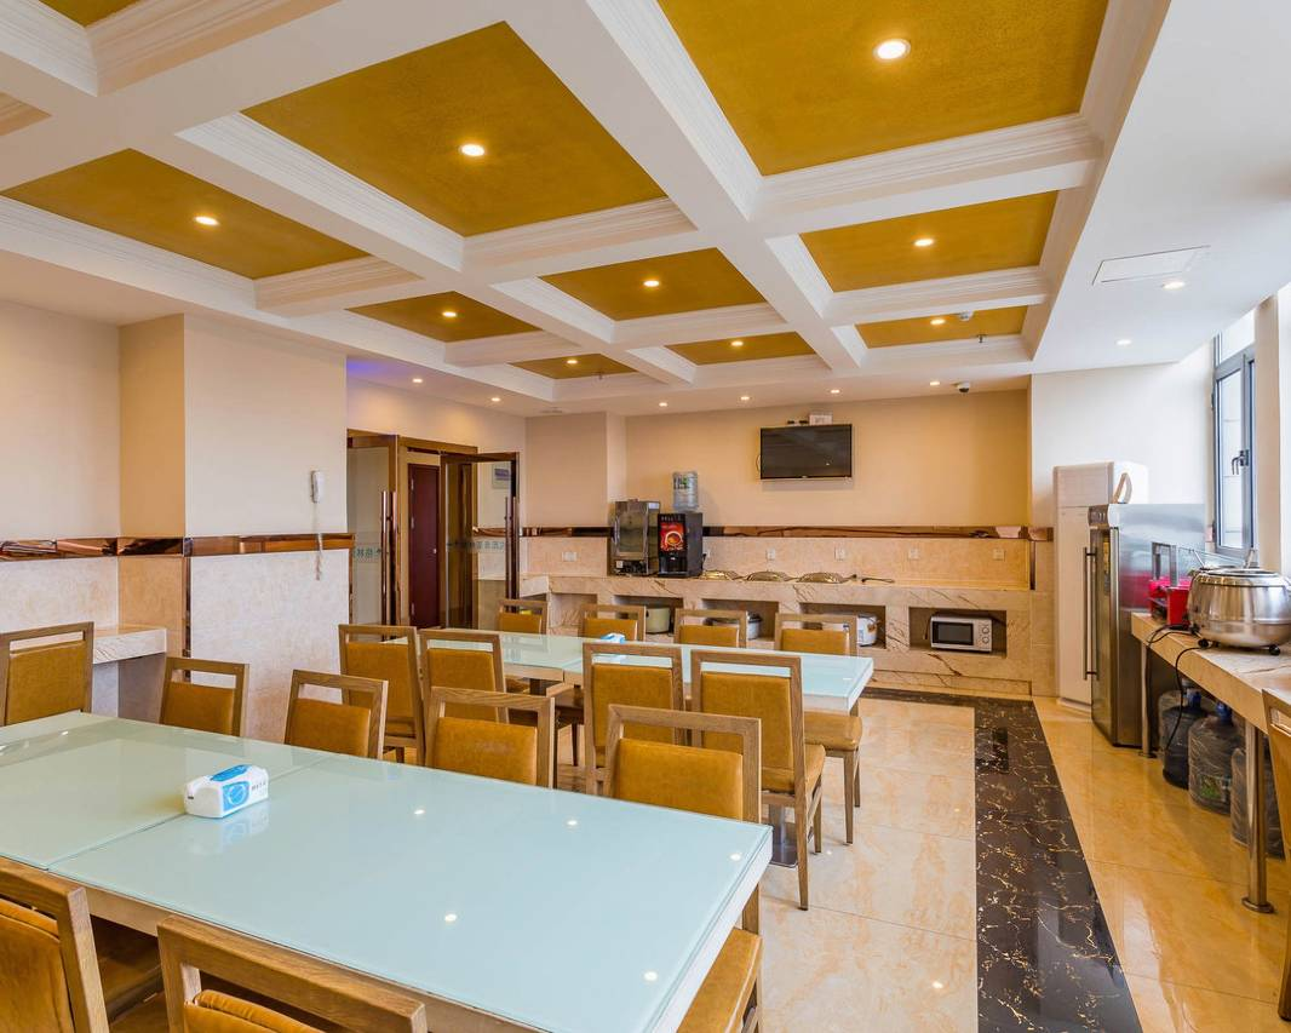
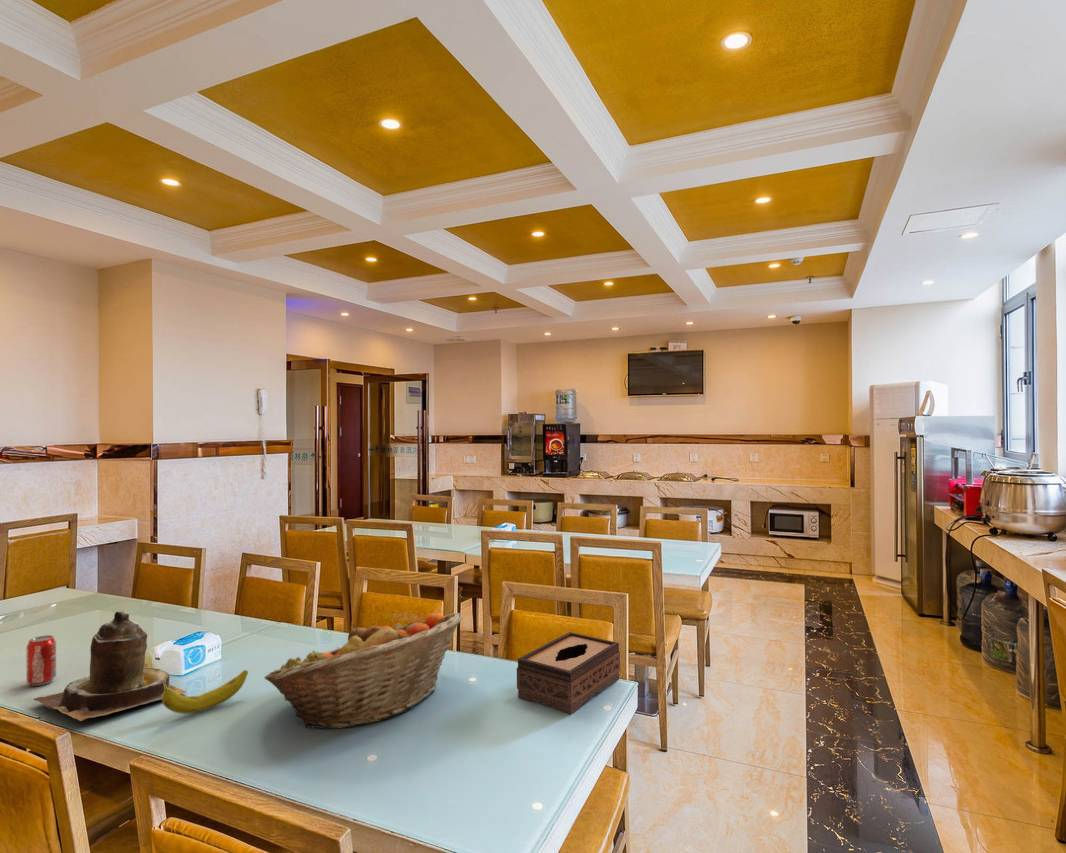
+ fruit basket [264,612,464,729]
+ beverage can [25,634,57,687]
+ teapot [32,610,188,722]
+ fruit [161,669,249,715]
+ tissue box [516,631,621,715]
